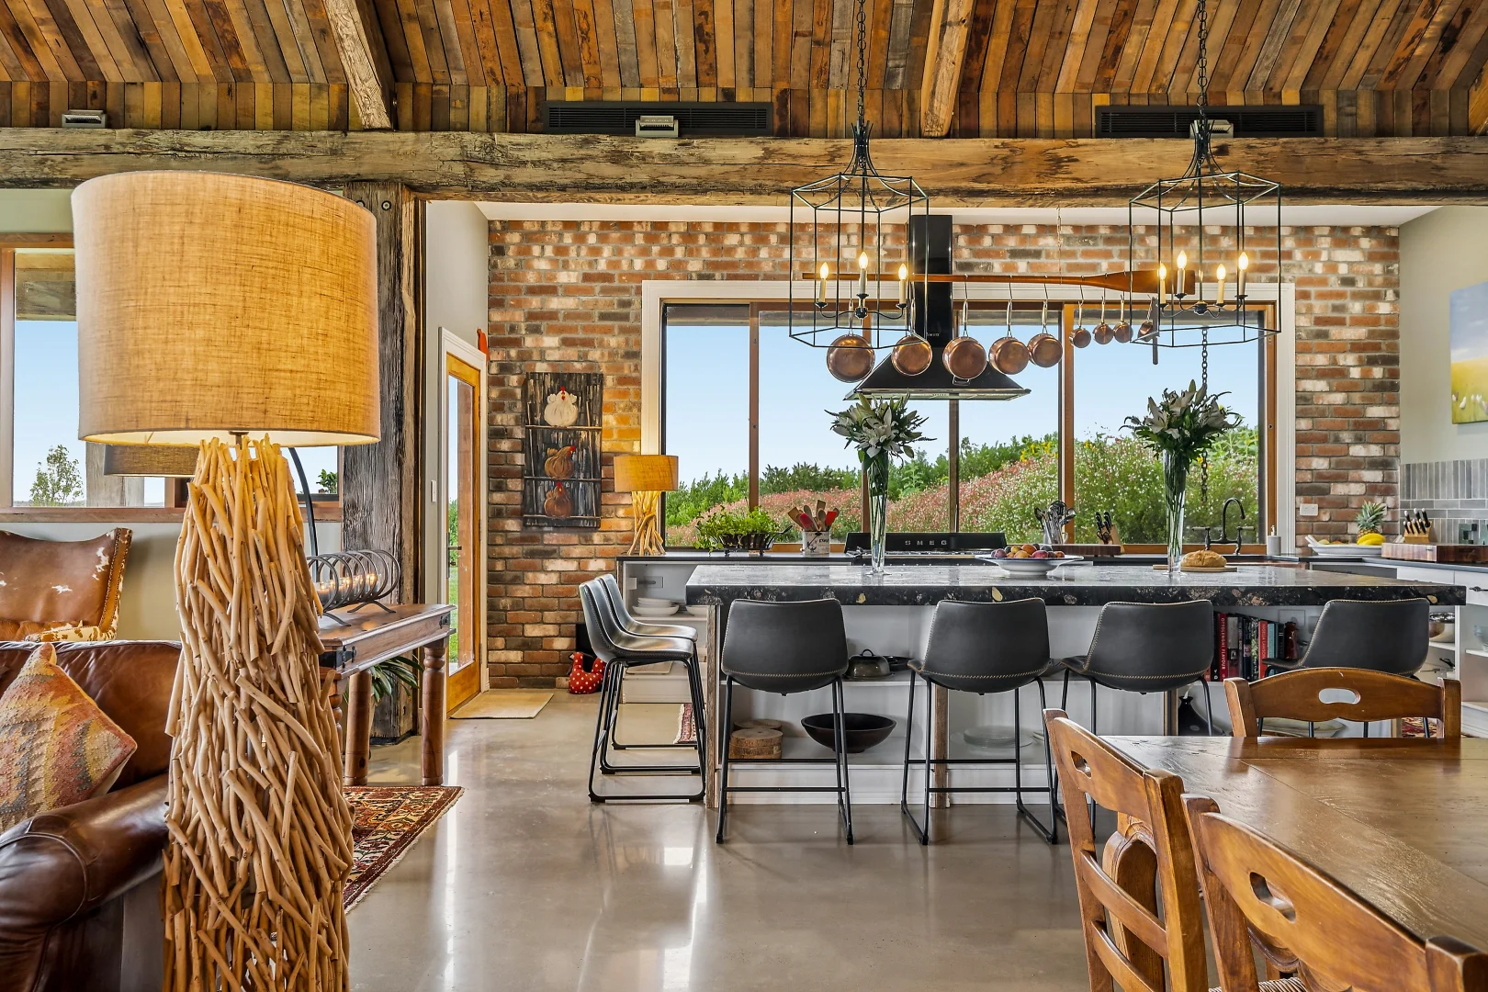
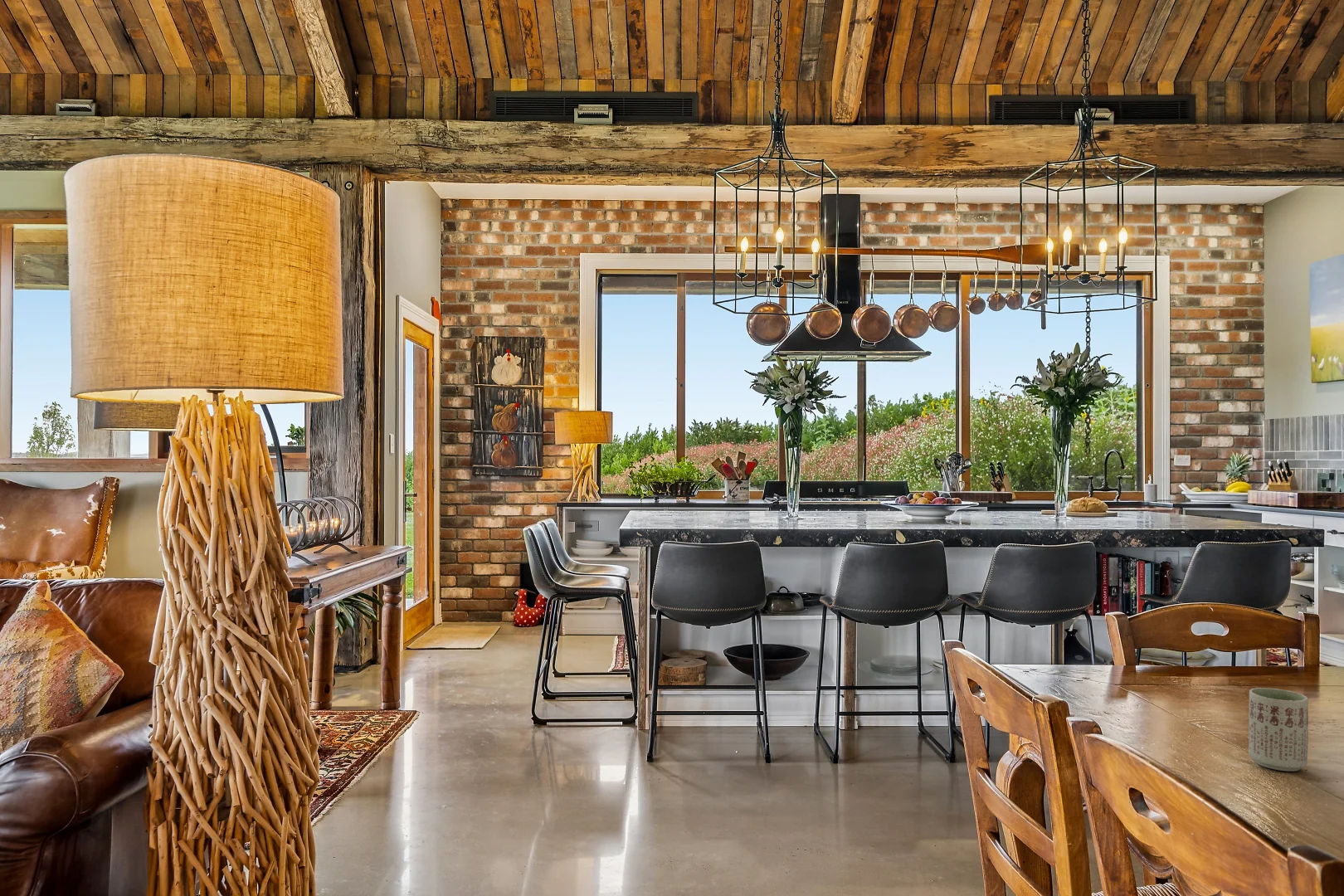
+ cup [1248,687,1309,772]
